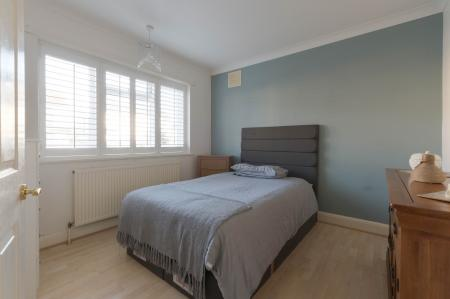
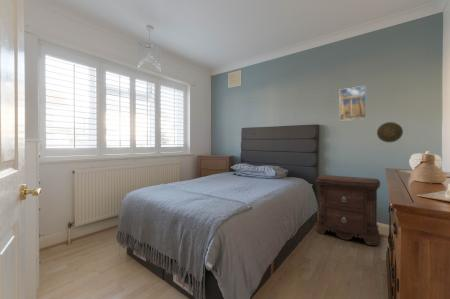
+ decorative plate [376,121,404,143]
+ nightstand [314,174,381,246]
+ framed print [338,85,367,122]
